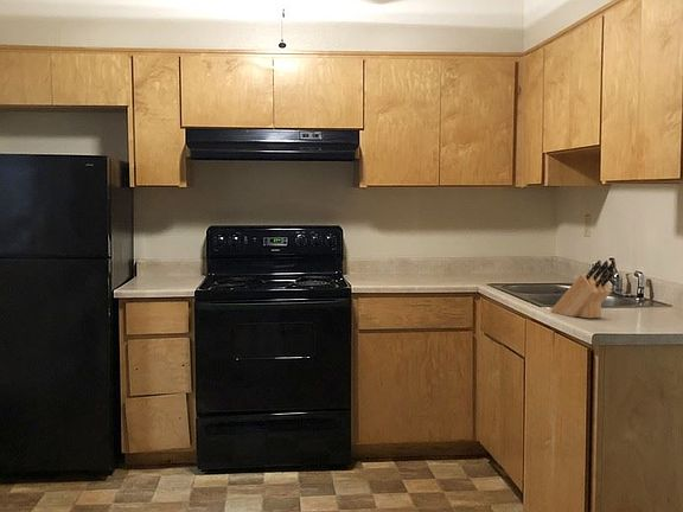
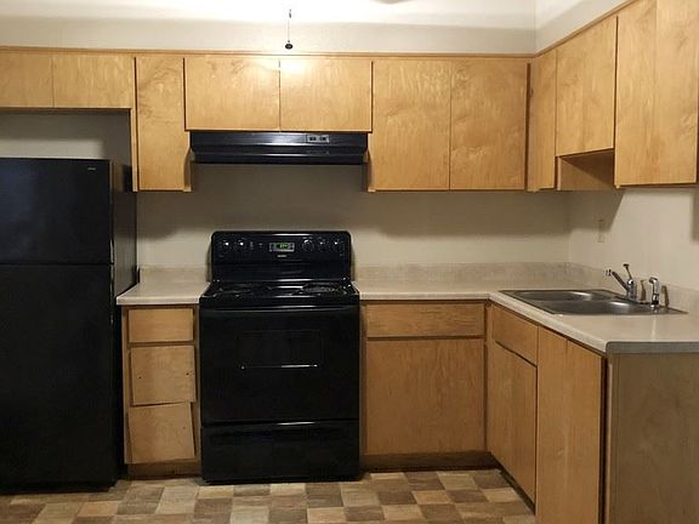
- knife block [550,260,617,320]
